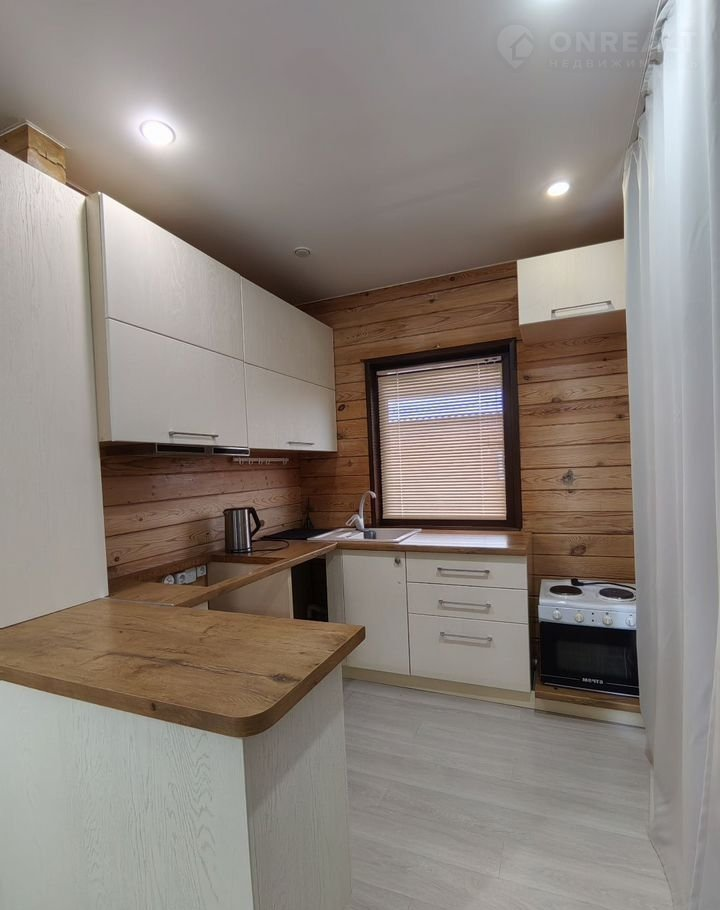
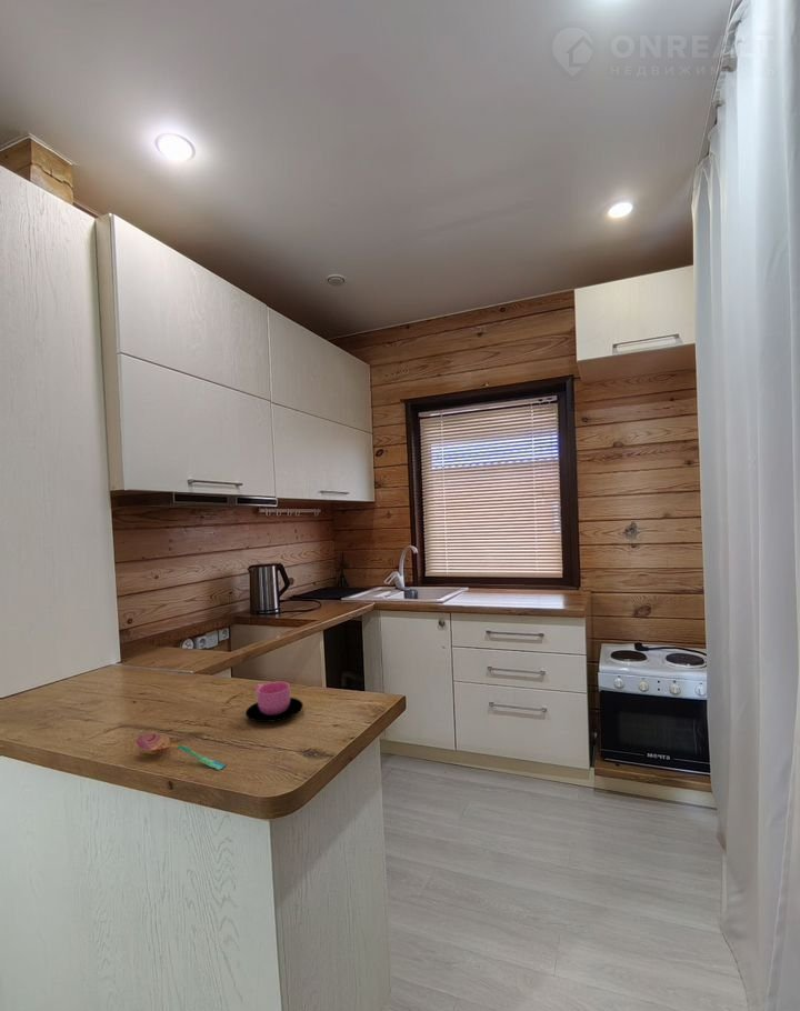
+ cup [244,681,304,723]
+ soupspoon [136,732,227,771]
